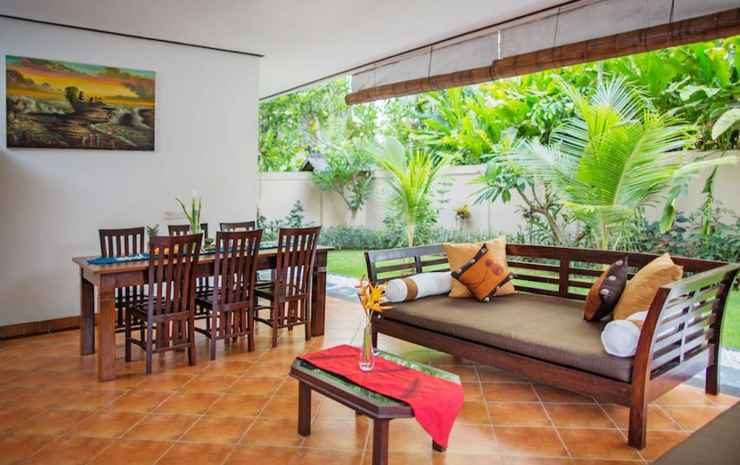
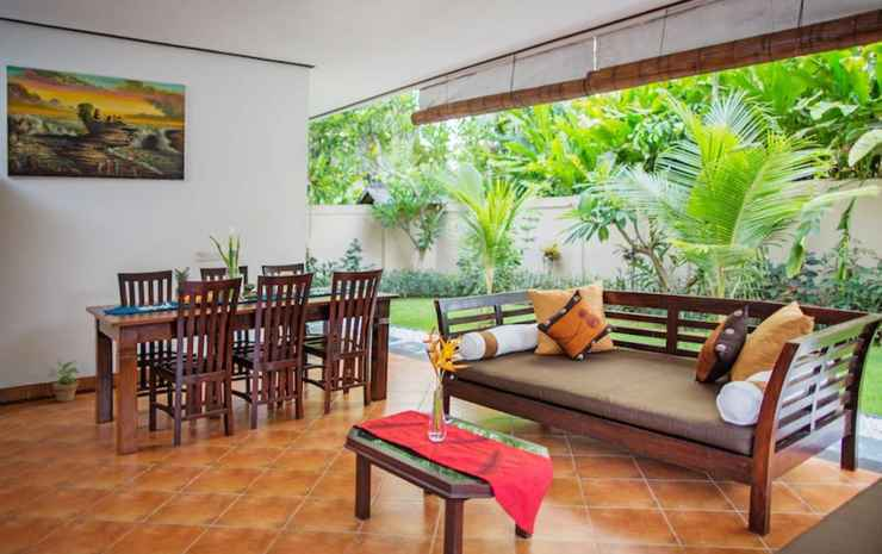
+ potted plant [45,359,81,403]
